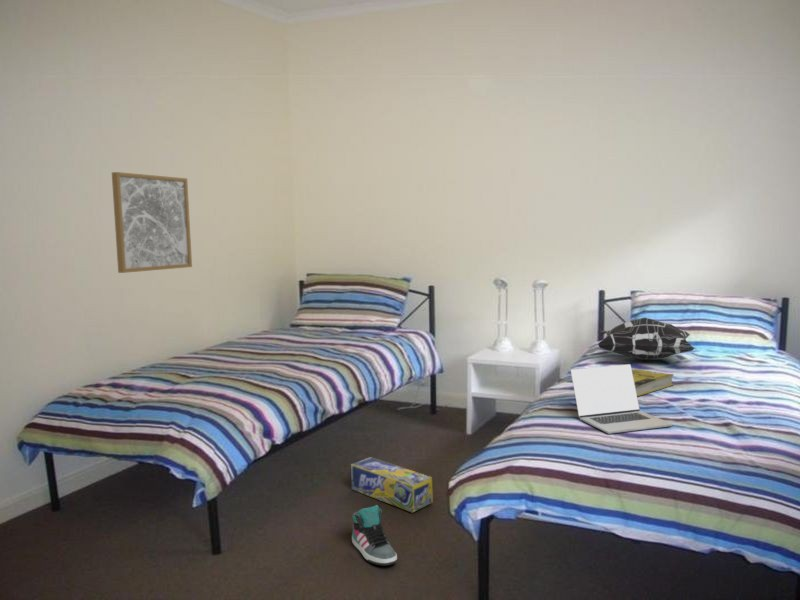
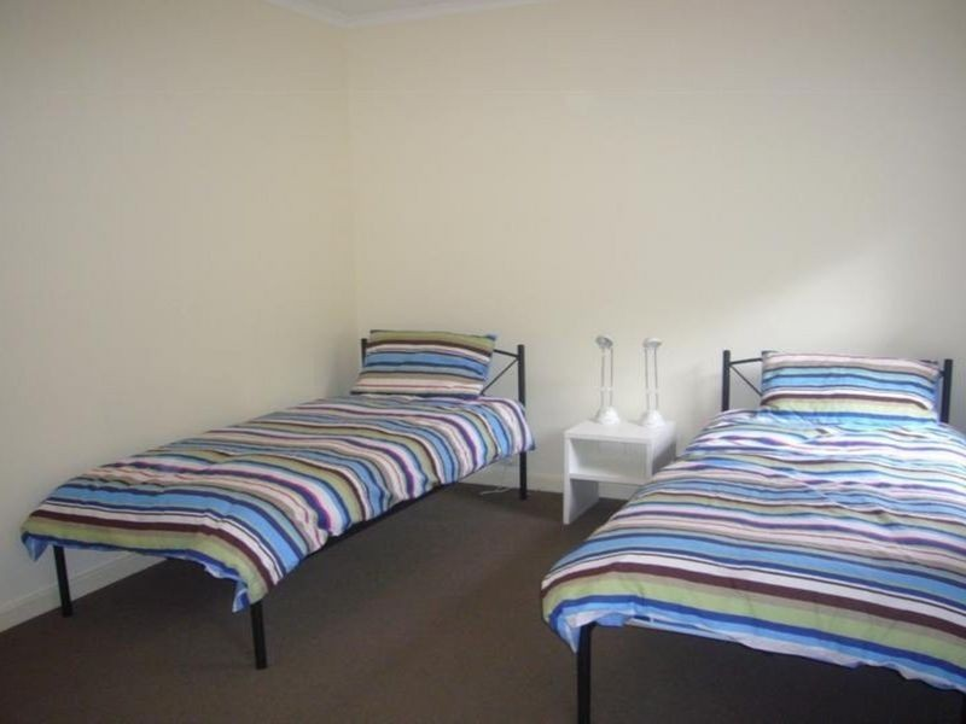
- wall art [111,171,193,274]
- decorative pillow [596,317,696,361]
- book [632,368,675,397]
- laptop [570,363,673,435]
- box [350,456,434,514]
- sneaker [351,504,398,566]
